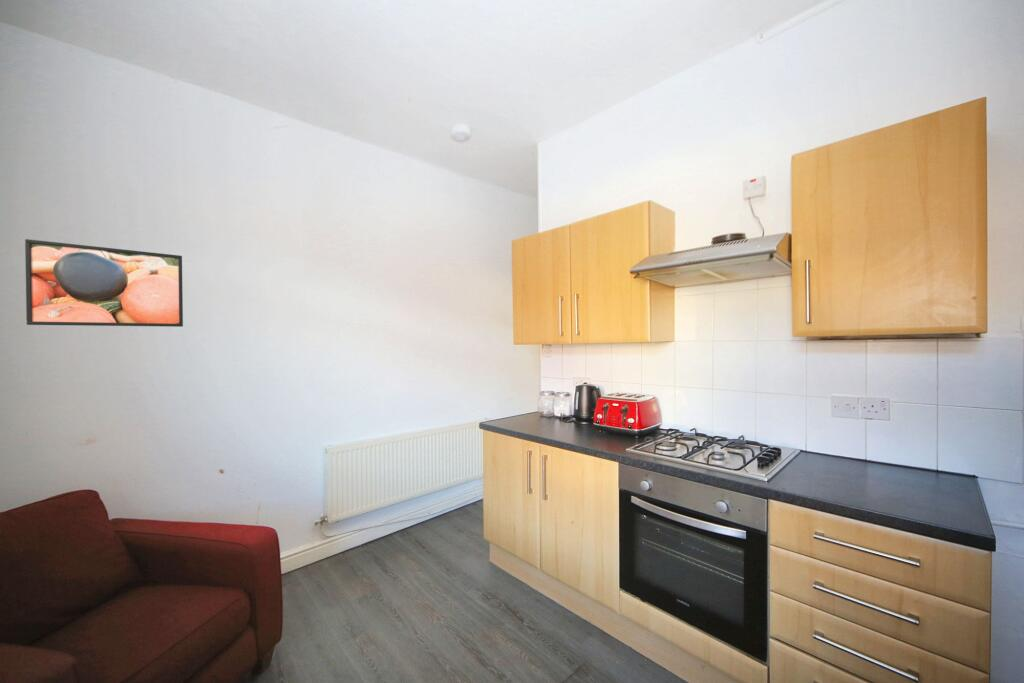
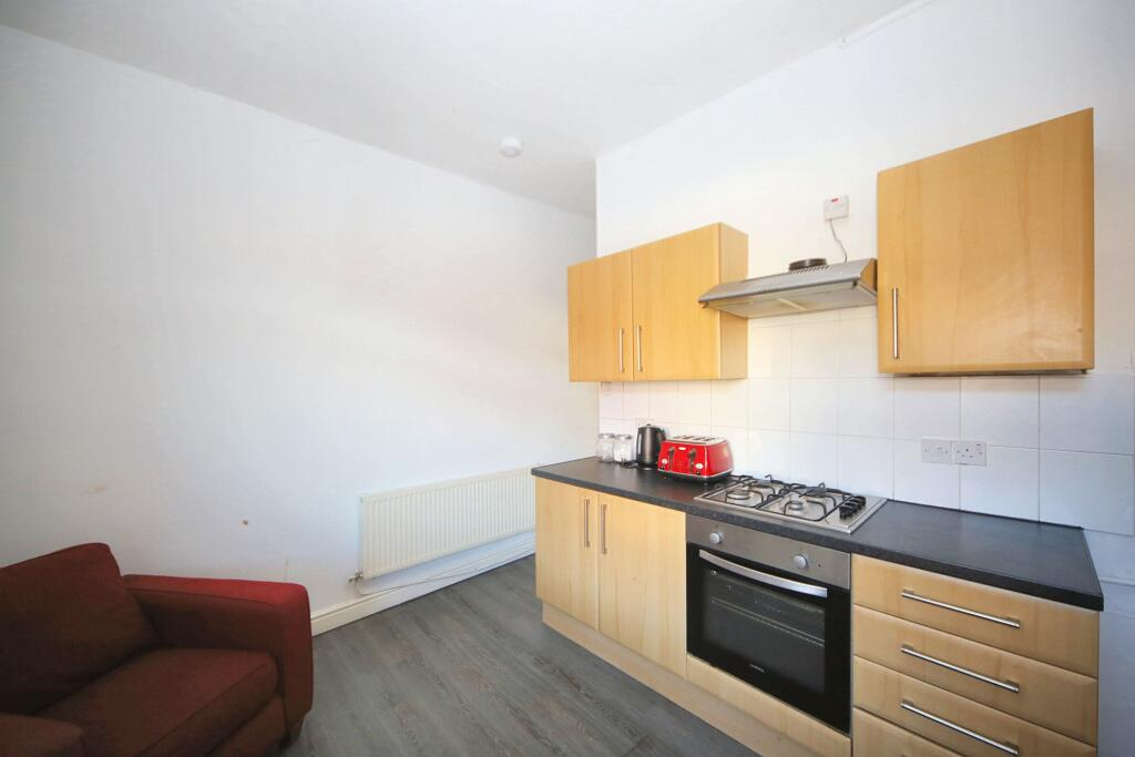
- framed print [24,238,184,328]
